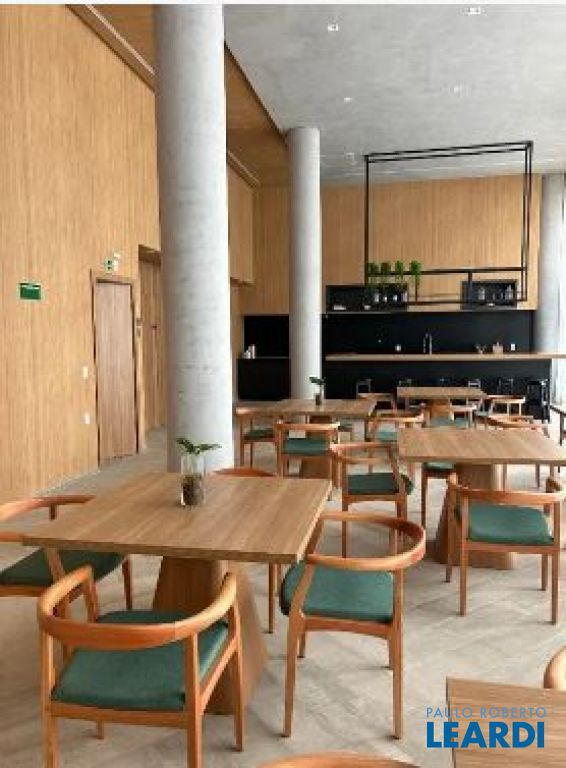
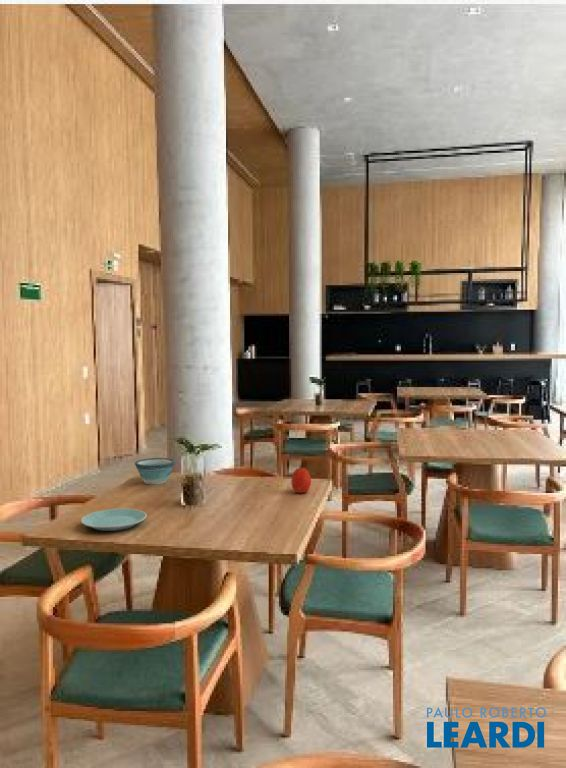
+ apple [290,467,312,494]
+ plate [80,508,148,532]
+ bowl [134,457,176,485]
